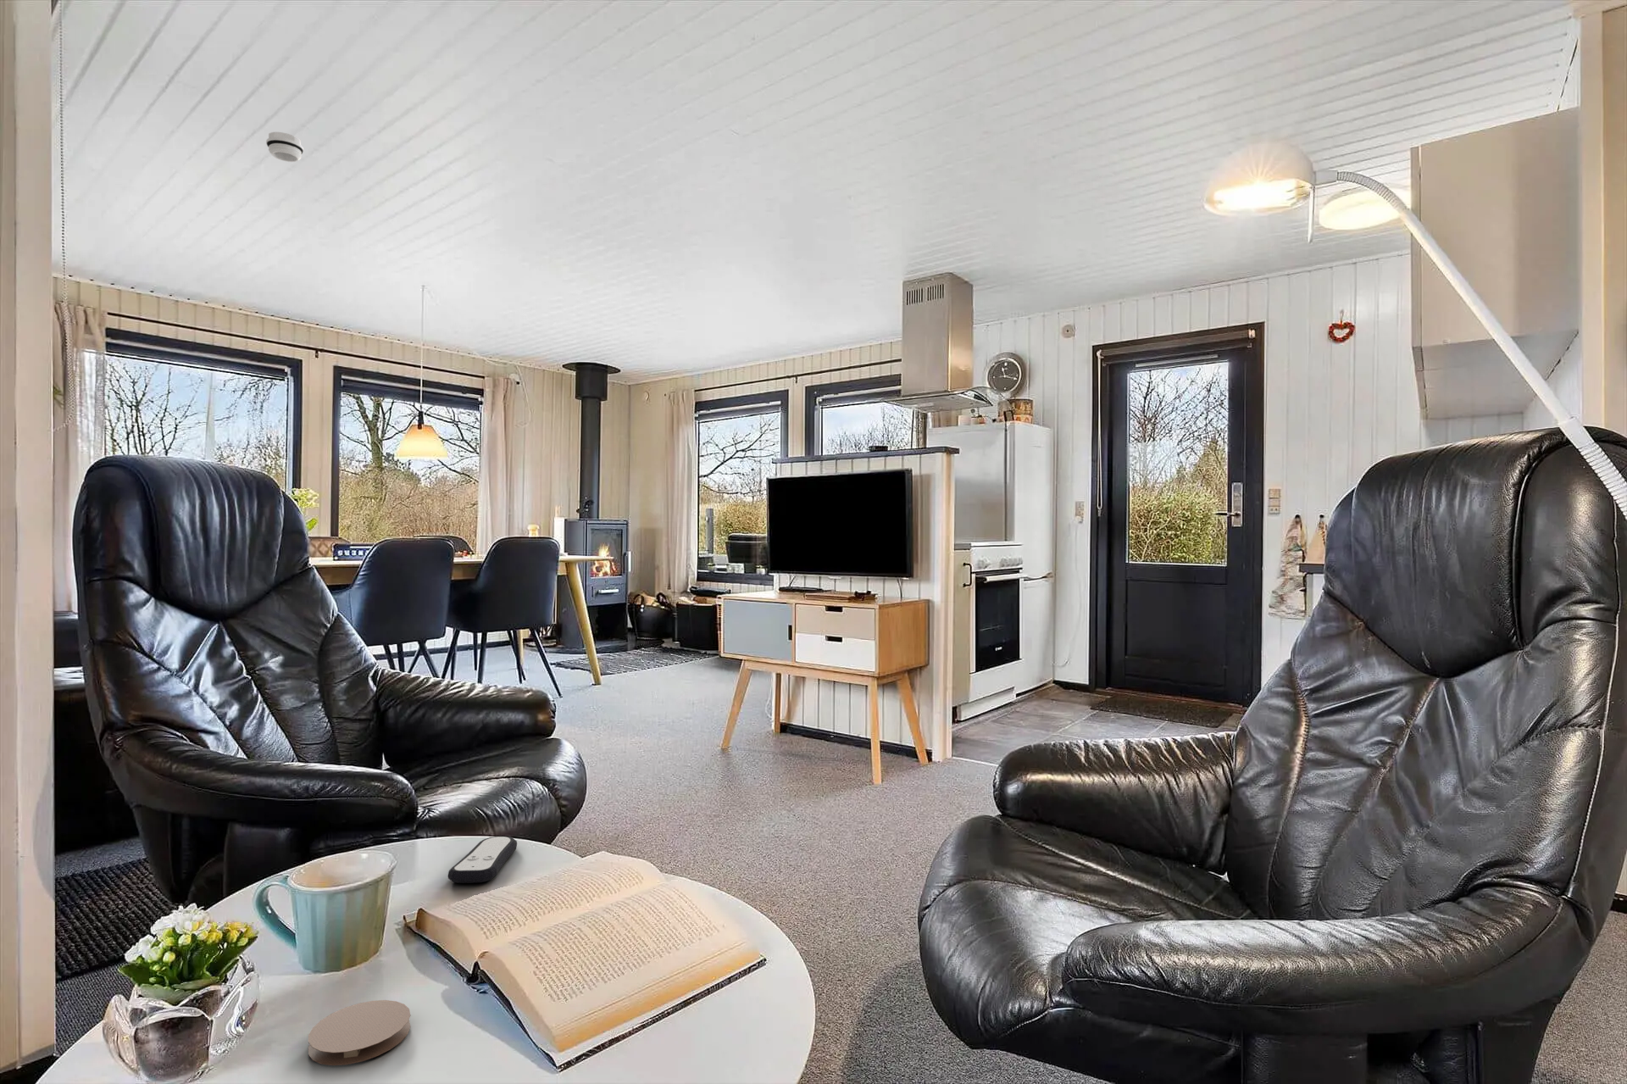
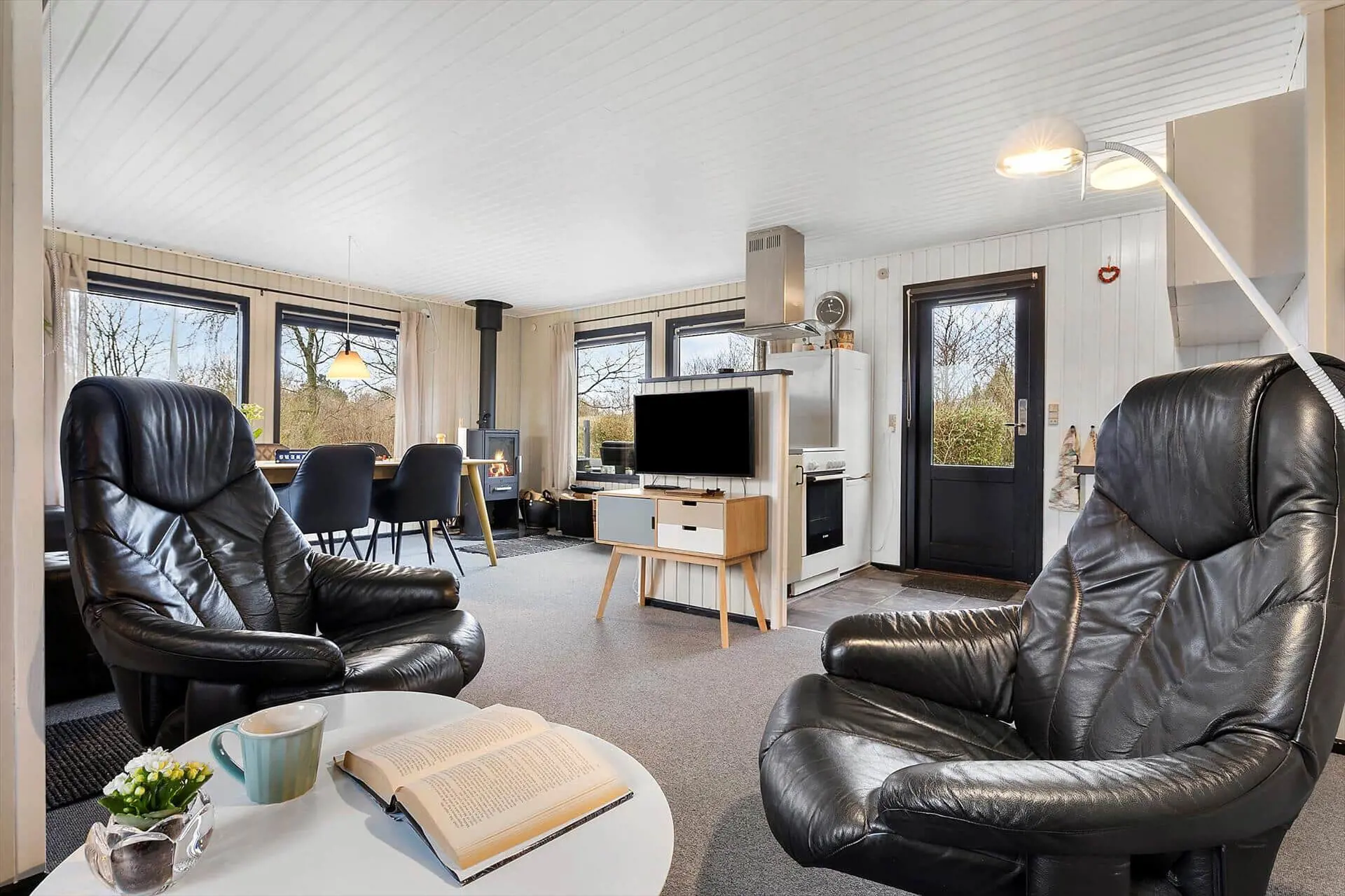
- coaster [307,999,411,1066]
- smoke detector [265,132,304,163]
- remote control [446,836,518,884]
